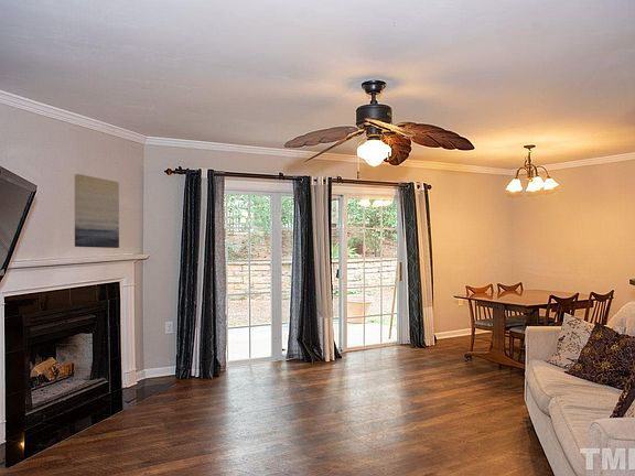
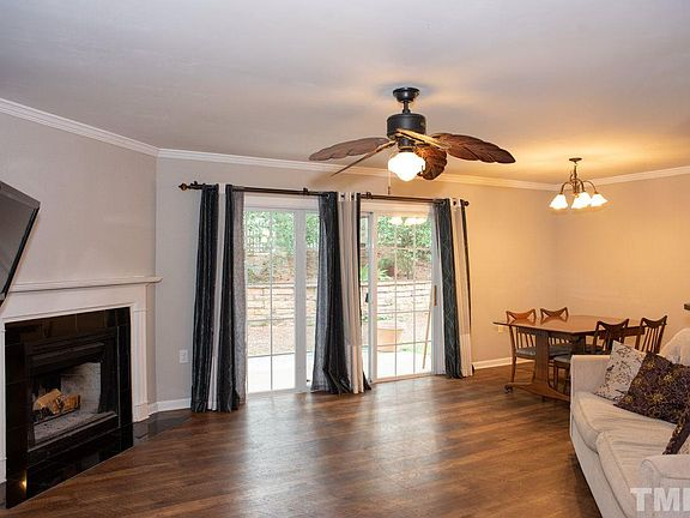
- wall art [74,173,120,249]
